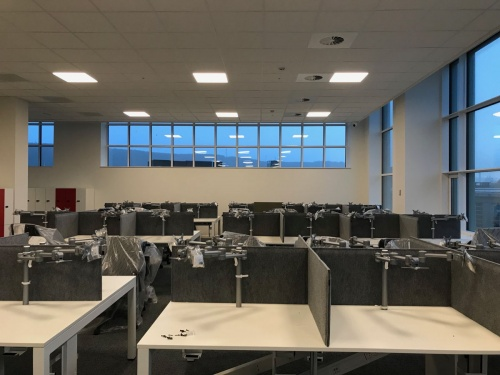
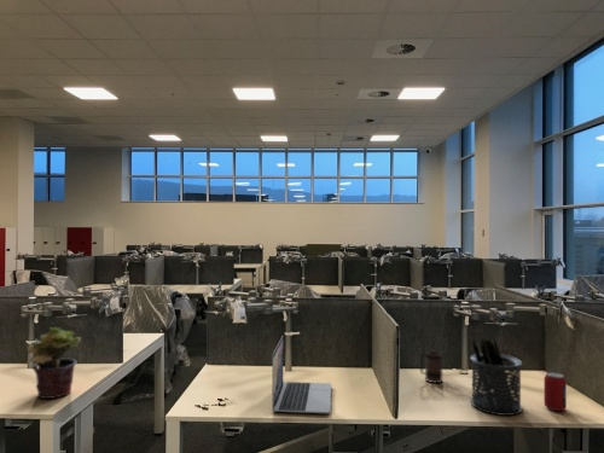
+ beverage can [544,371,568,412]
+ mug [419,350,443,384]
+ potted plant [25,326,82,400]
+ pen holder [469,336,524,417]
+ laptop [271,336,332,414]
